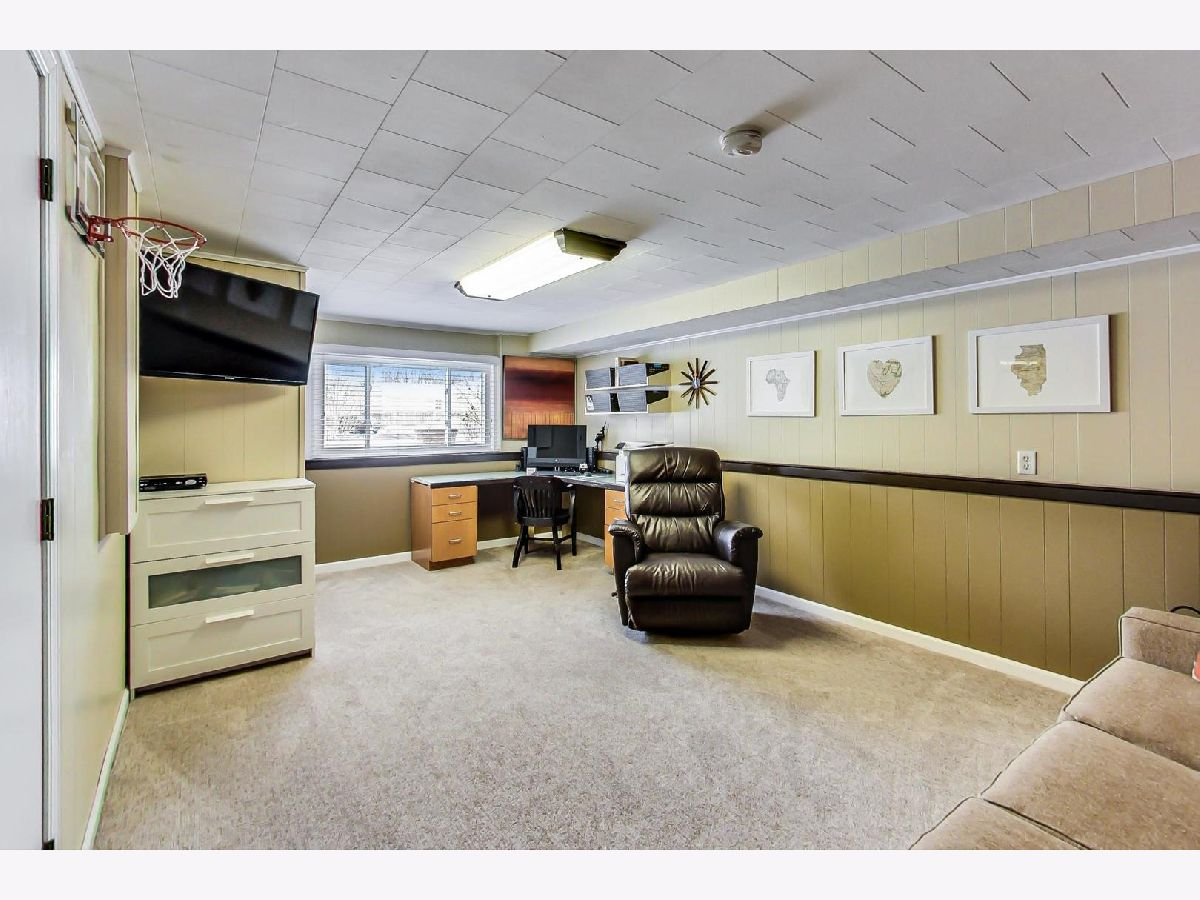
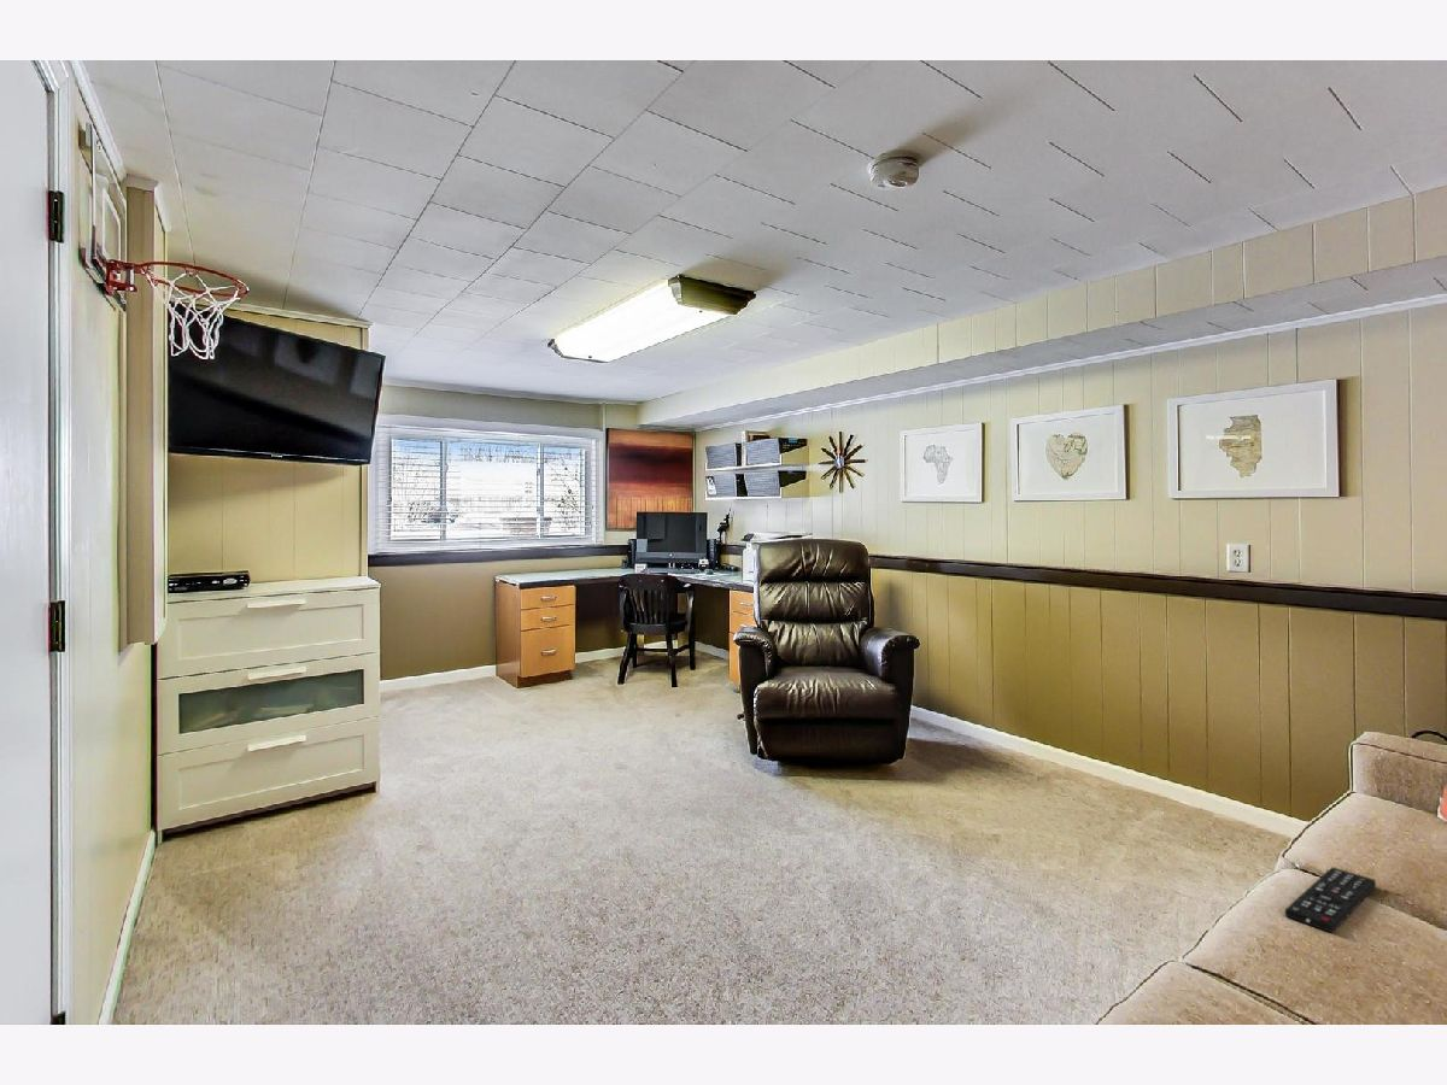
+ remote control [1284,866,1377,934]
